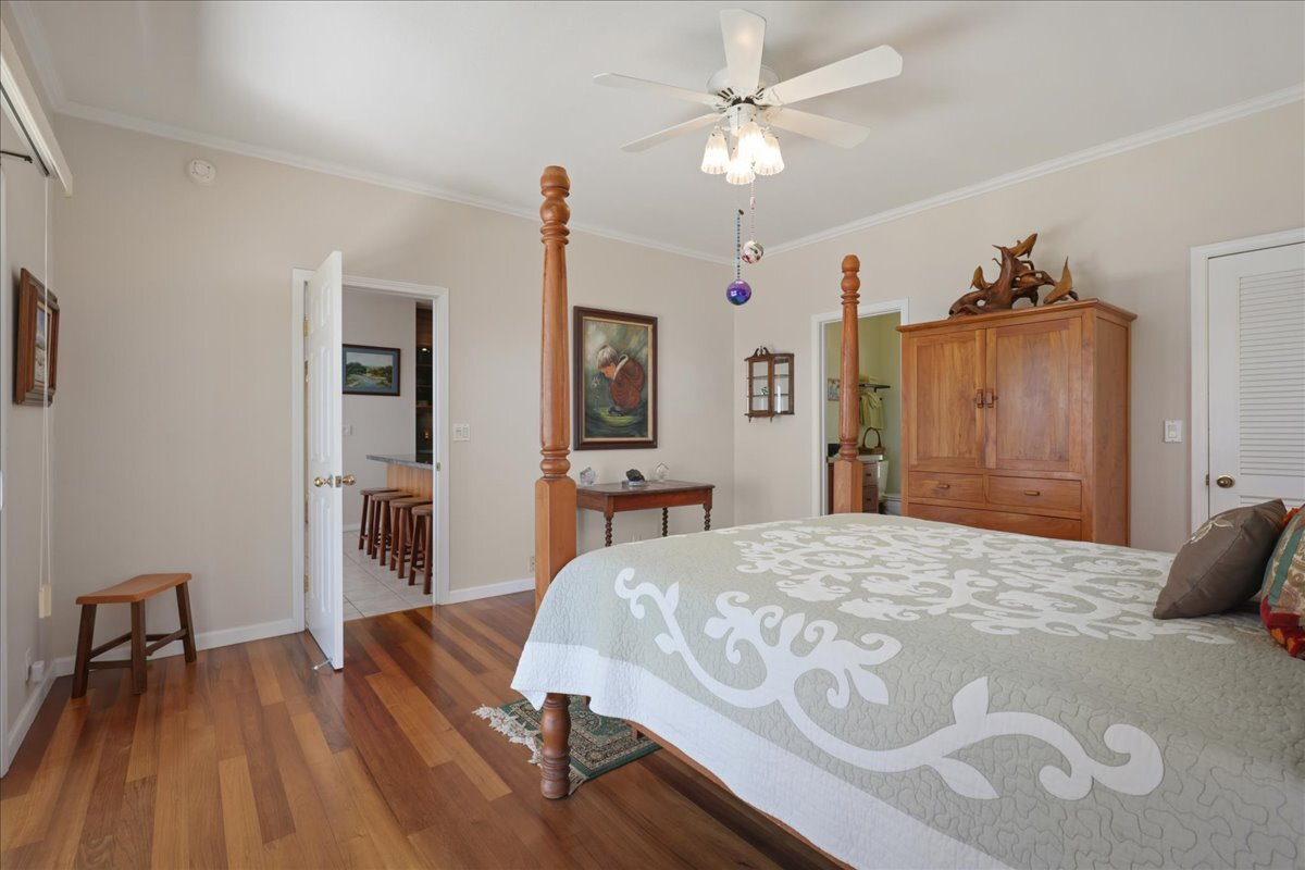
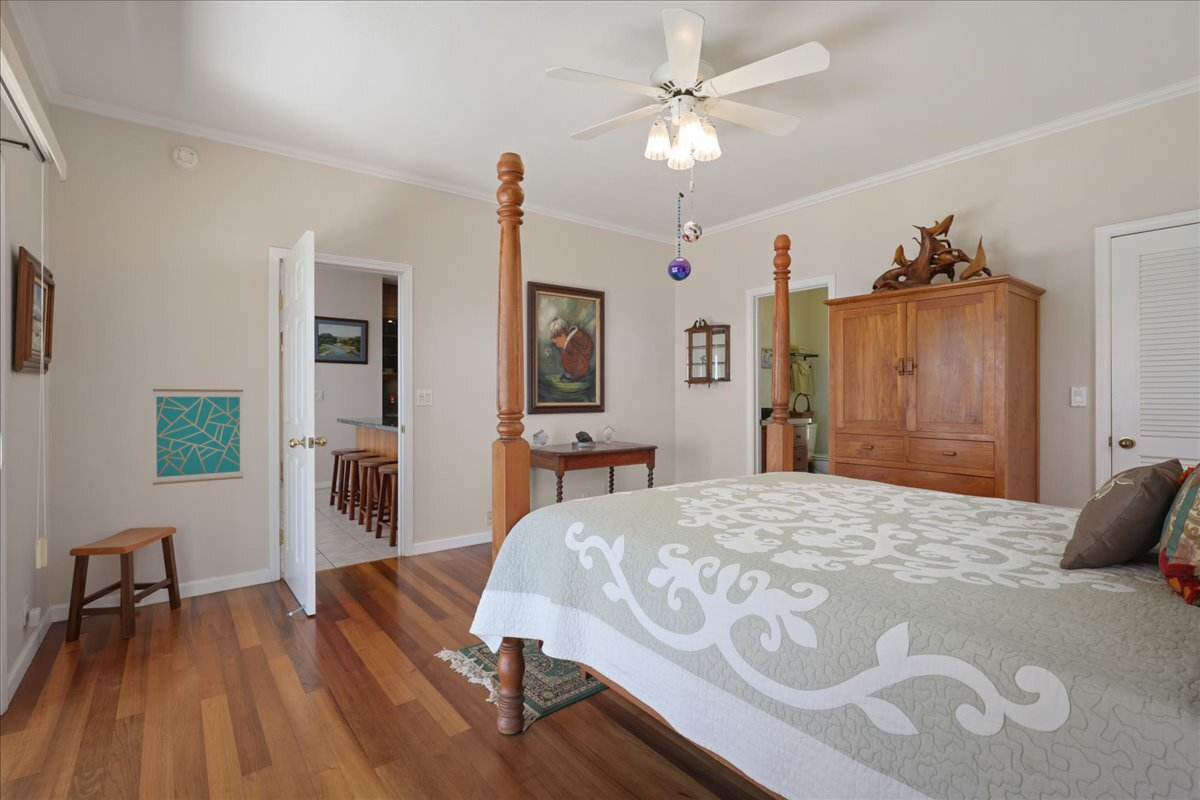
+ wall art [152,388,244,486]
